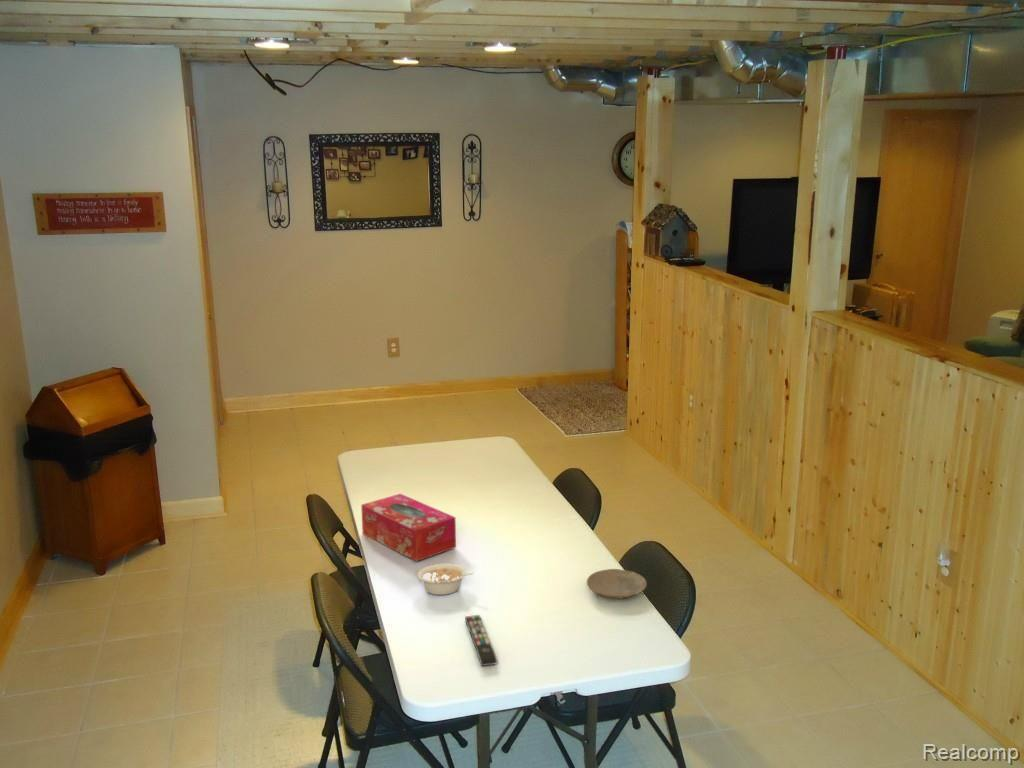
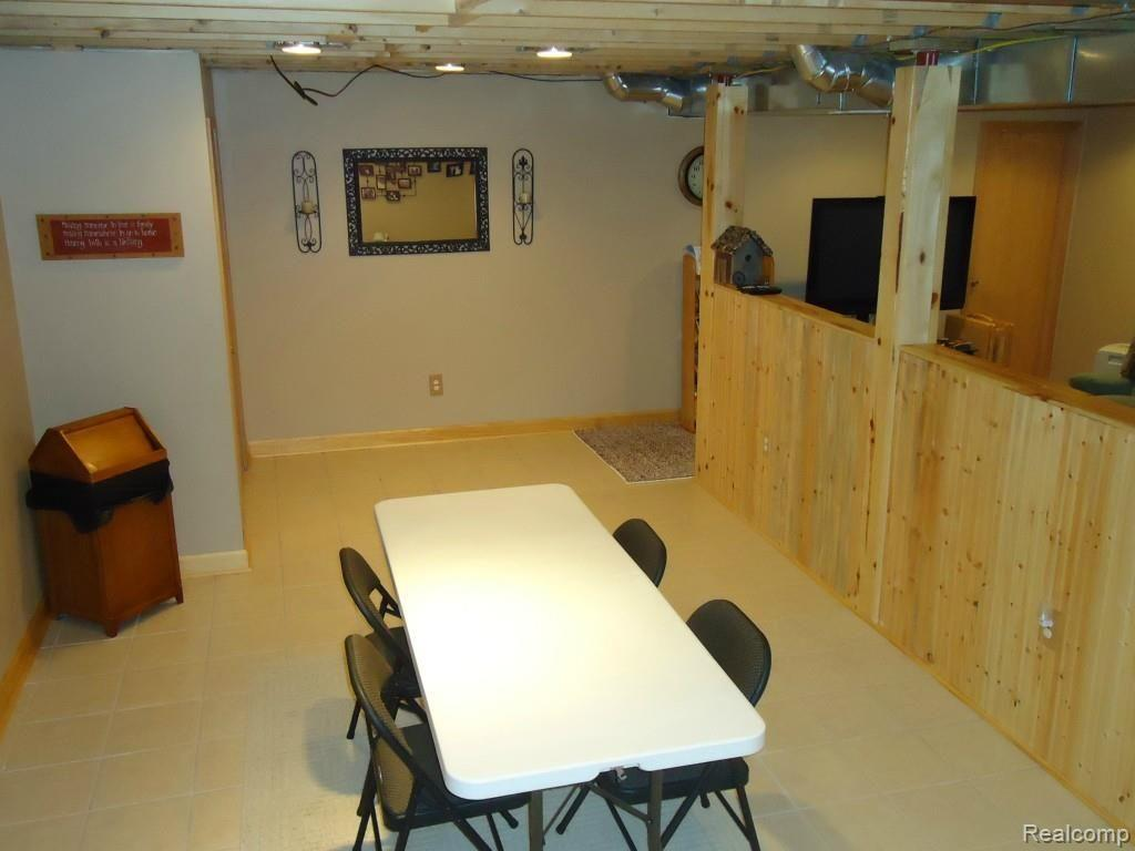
- remote control [464,614,498,667]
- legume [417,563,475,596]
- plate [586,568,648,600]
- tissue box [360,493,457,562]
